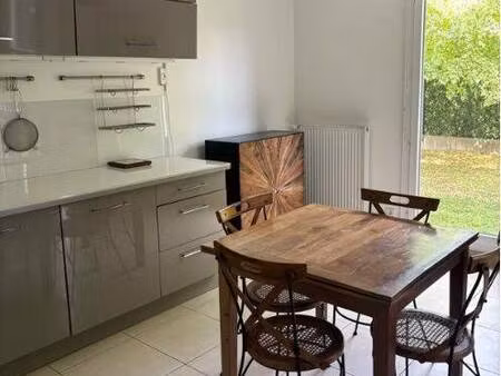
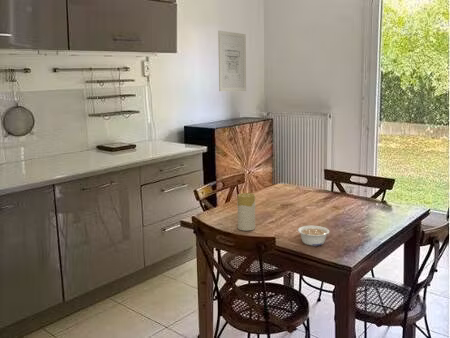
+ candle [236,192,256,232]
+ legume [297,225,330,247]
+ wall art [217,30,247,92]
